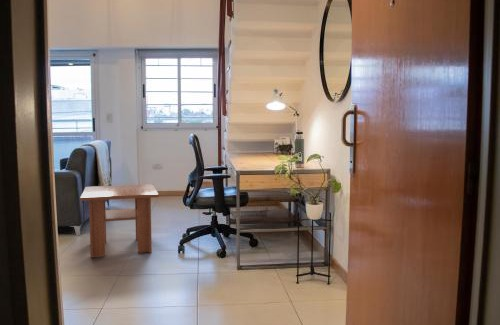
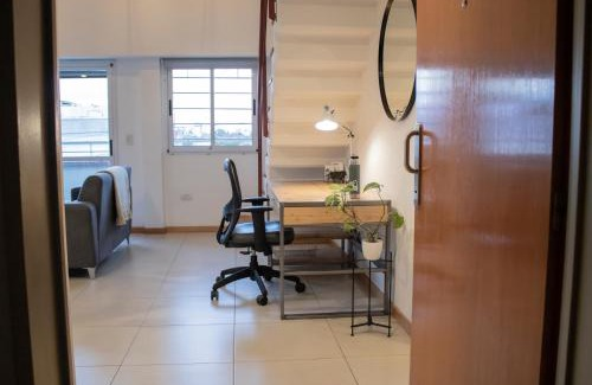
- coffee table [79,183,160,259]
